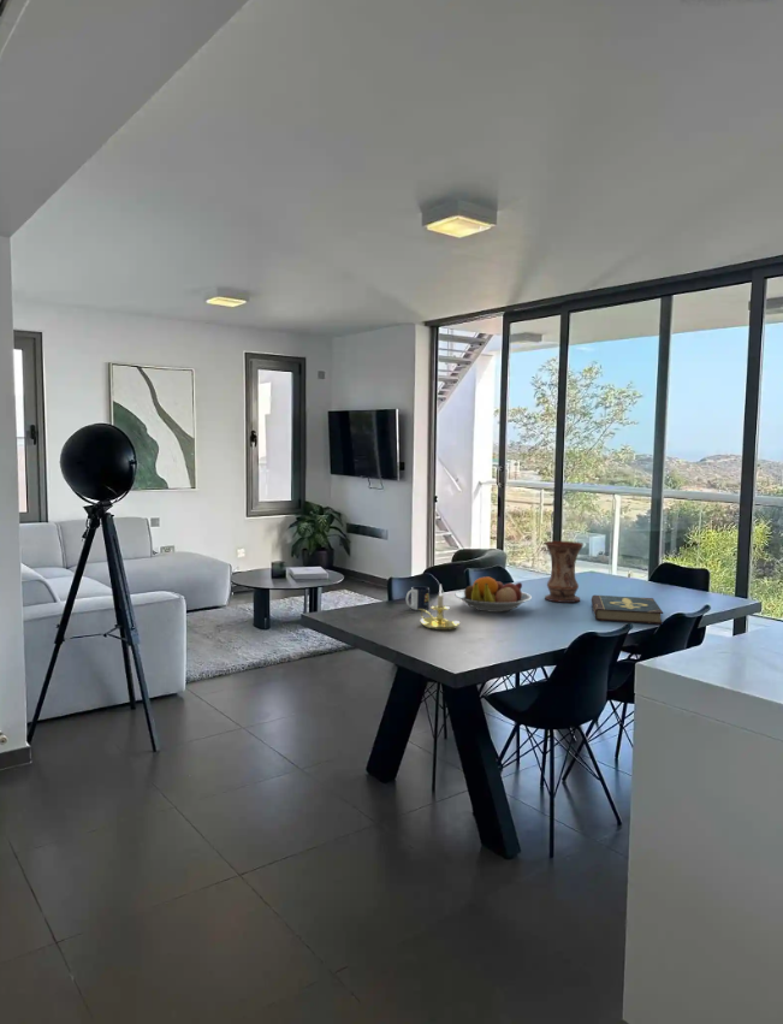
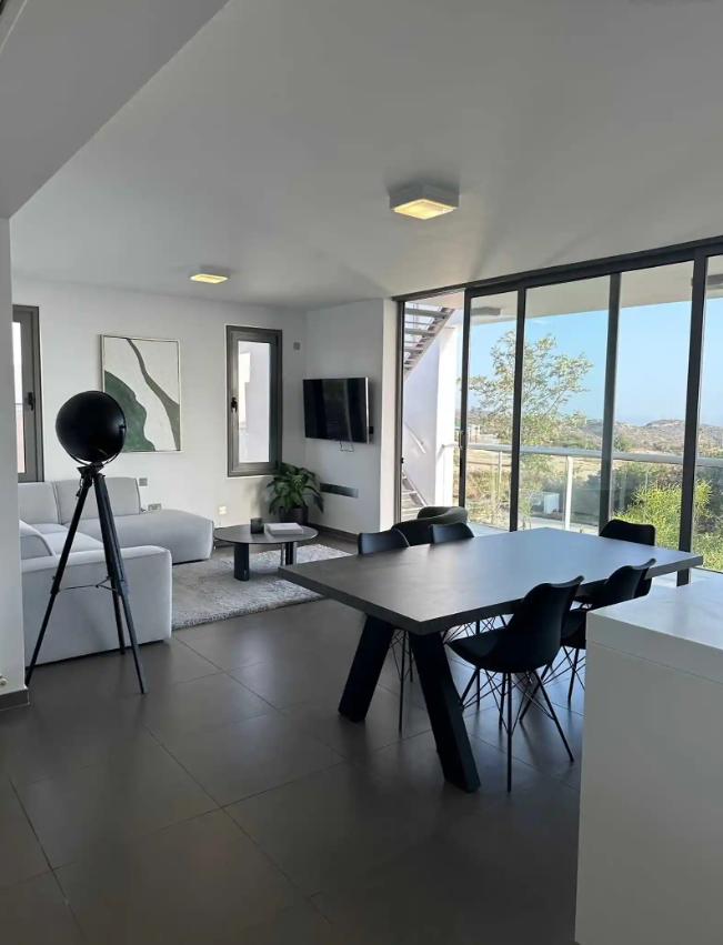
- vase [544,540,585,604]
- mug [405,585,431,611]
- candle holder [419,584,461,632]
- book [591,594,664,626]
- fruit bowl [453,575,533,614]
